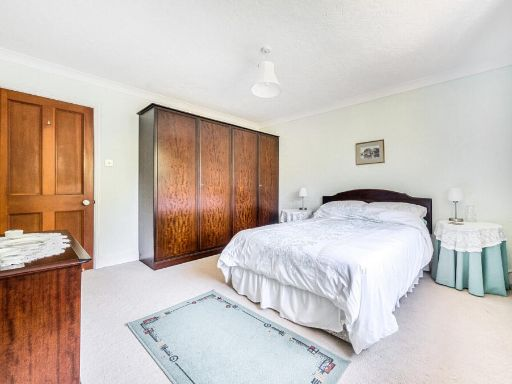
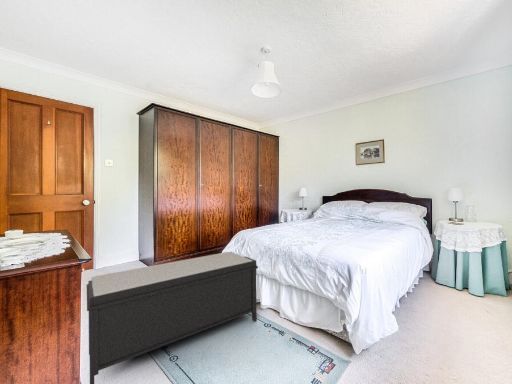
+ bench [86,251,259,384]
